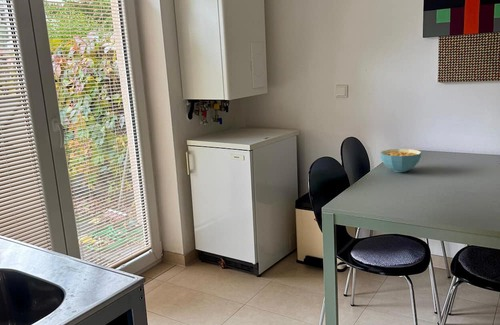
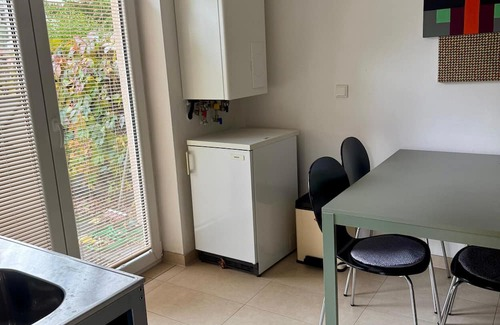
- cereal bowl [379,148,422,173]
